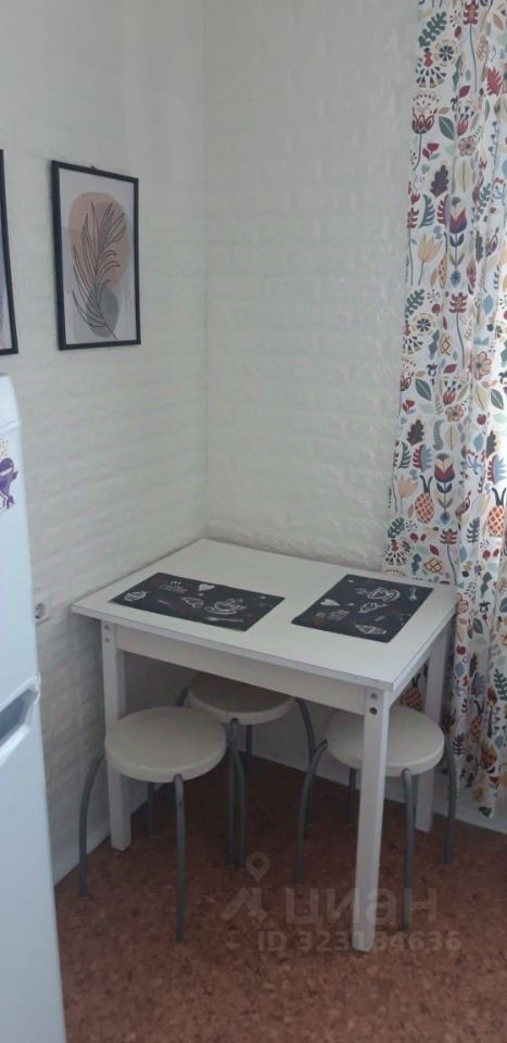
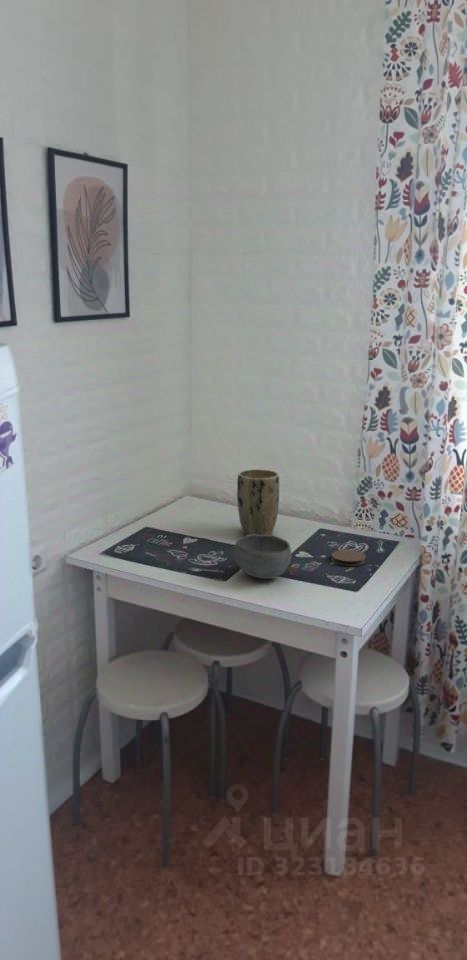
+ plant pot [236,468,280,536]
+ coaster [331,549,367,567]
+ bowl [233,534,292,580]
